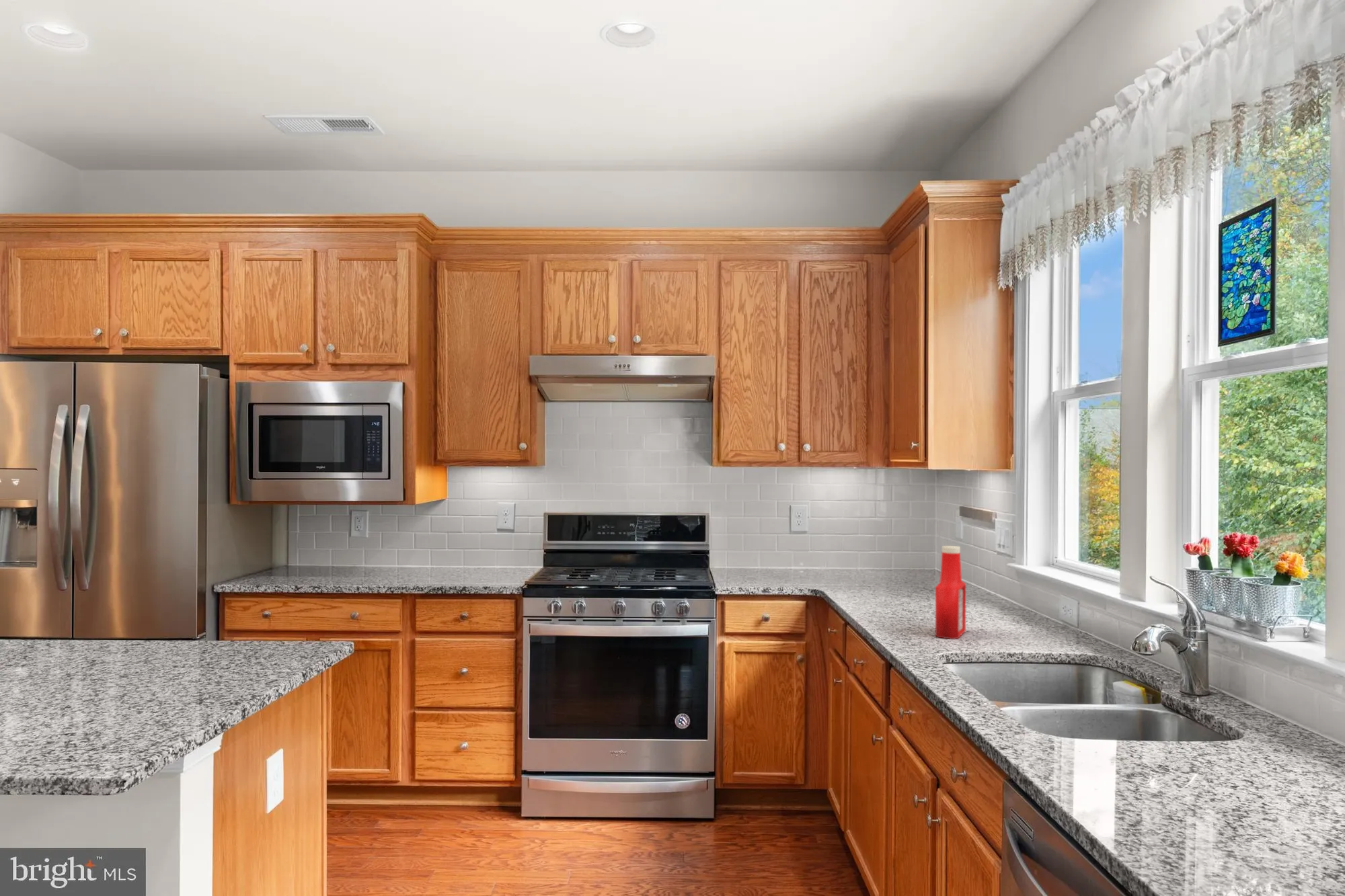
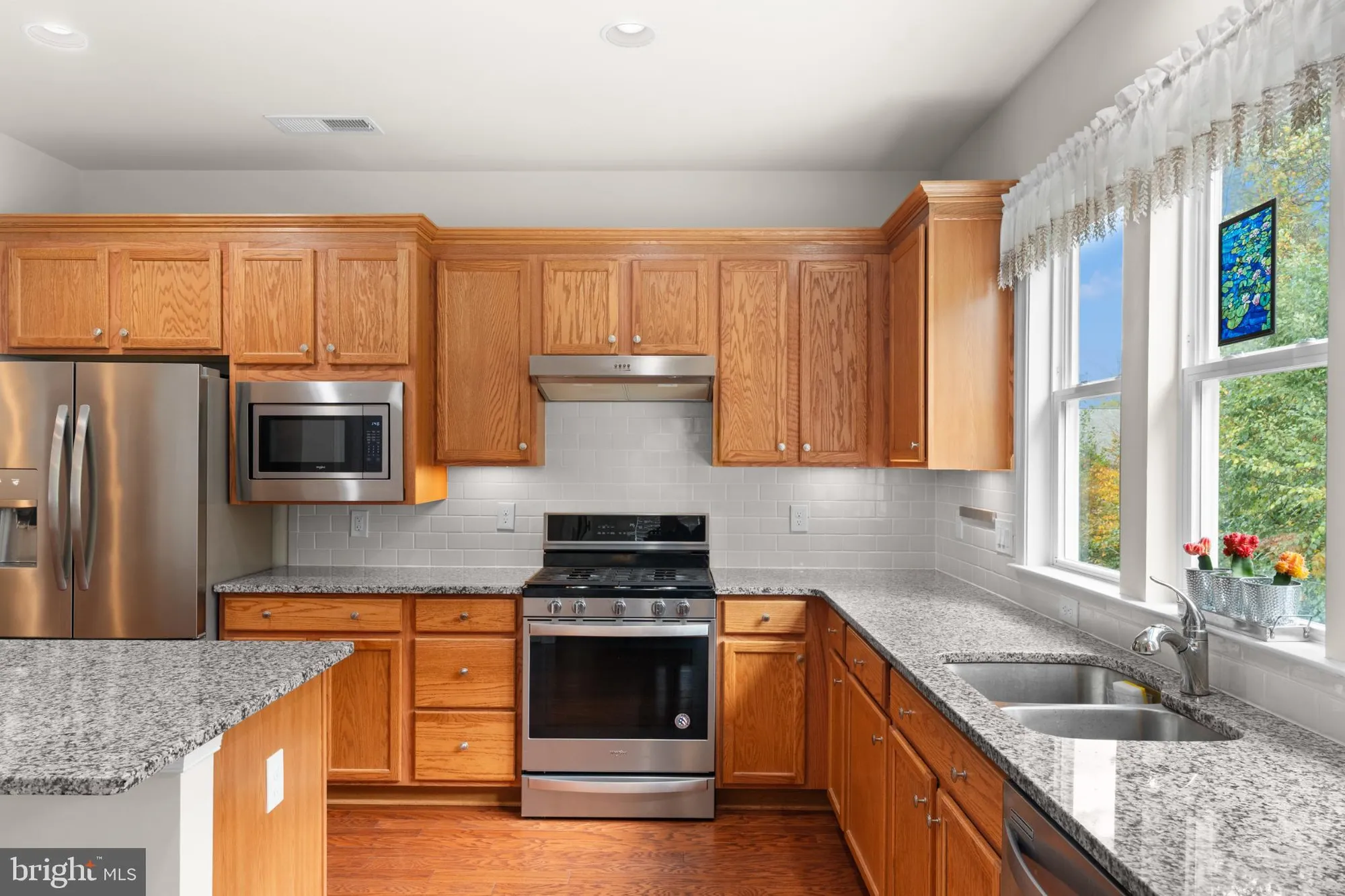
- soap bottle [935,545,966,640]
